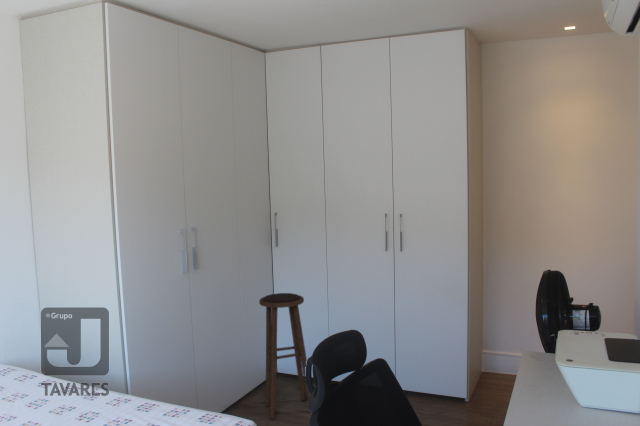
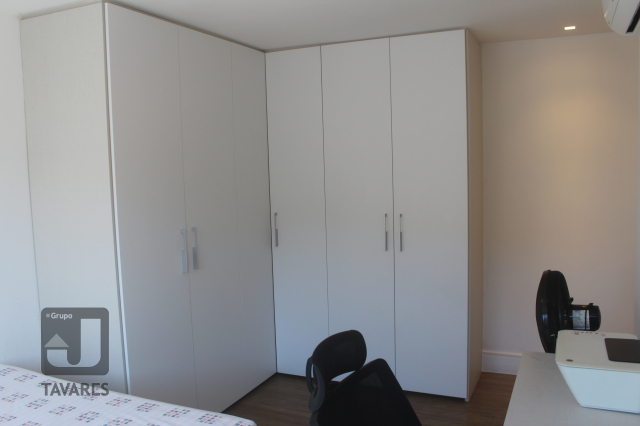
- stool [258,292,311,421]
